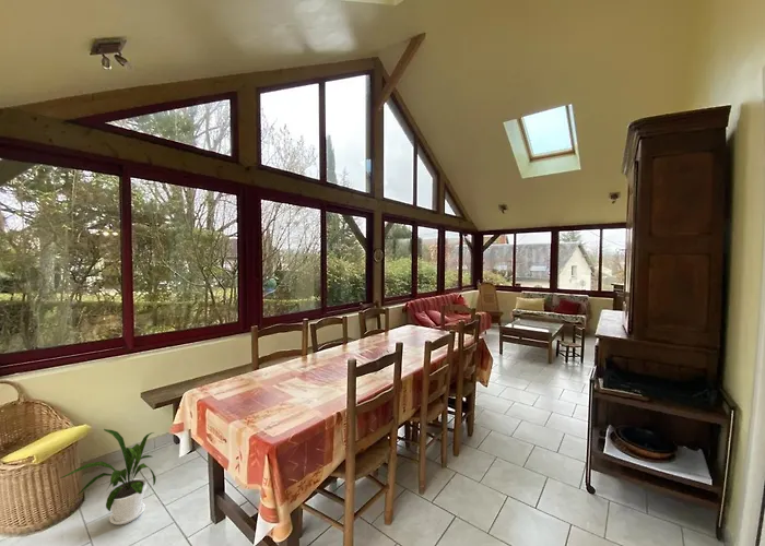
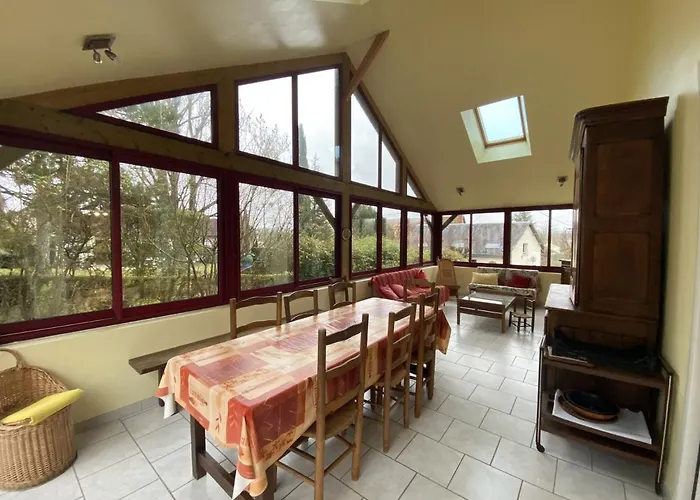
- house plant [59,428,157,526]
